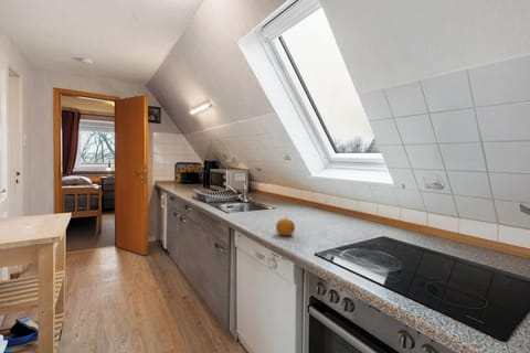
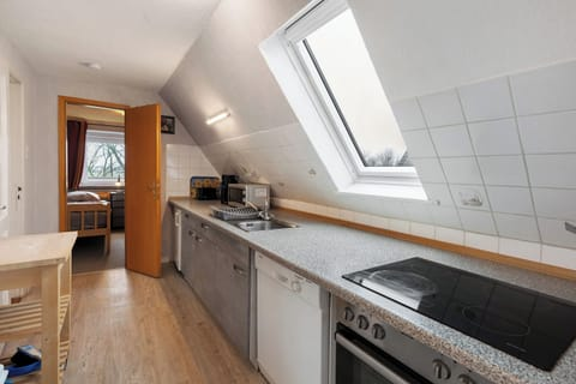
- fruit [275,215,296,236]
